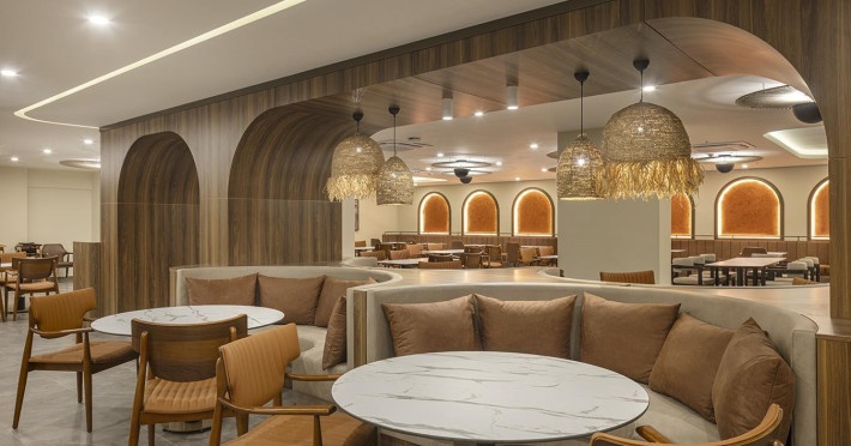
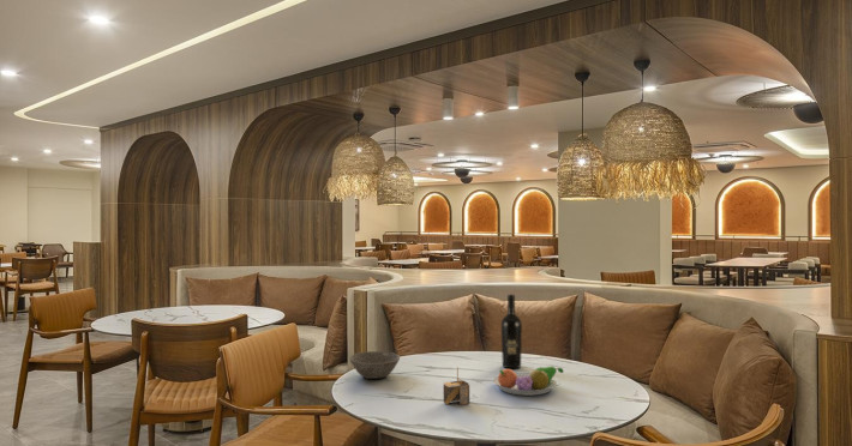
+ wine bottle [500,293,523,369]
+ bowl [348,350,401,380]
+ architectural model [443,366,470,405]
+ fruit bowl [492,366,565,397]
